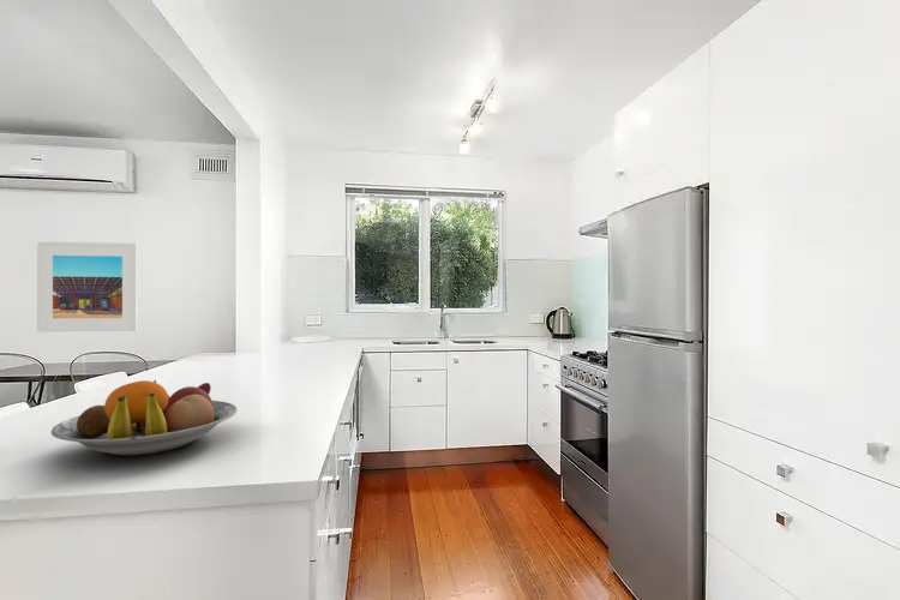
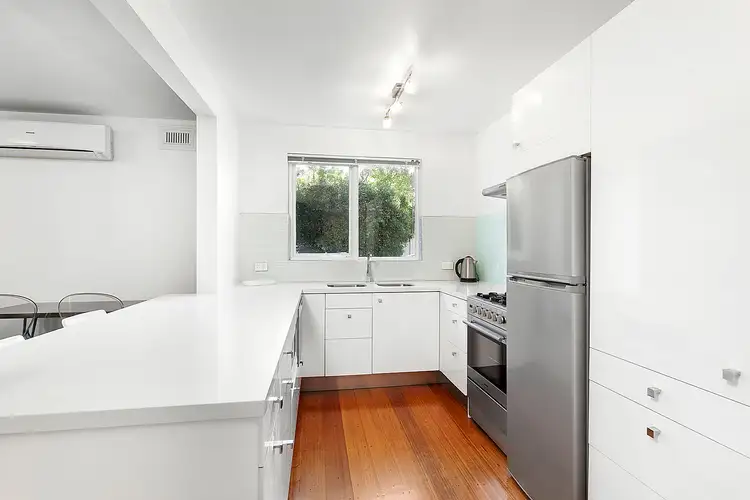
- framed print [36,240,139,334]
- fruit bowl [50,379,239,457]
